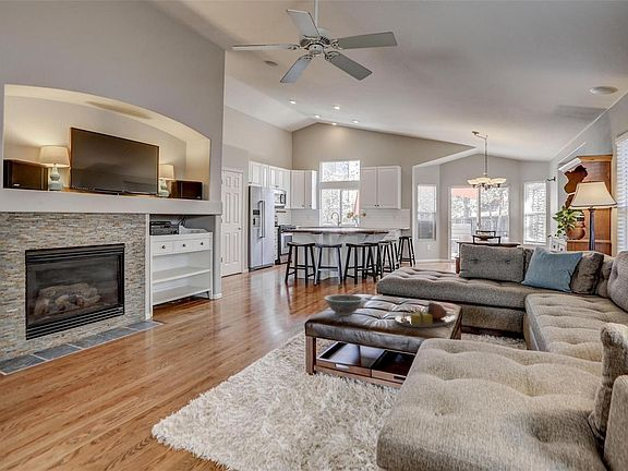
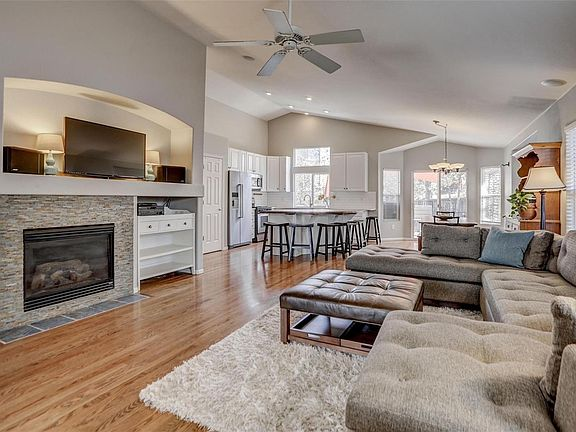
- decorative bowl [323,293,365,316]
- serving tray [394,300,457,328]
